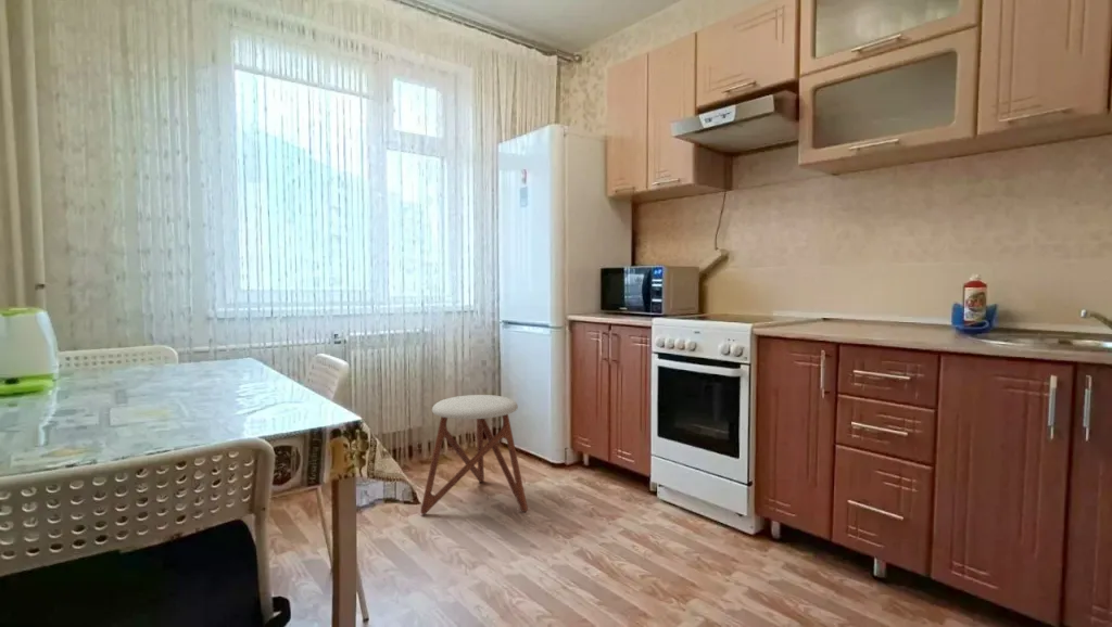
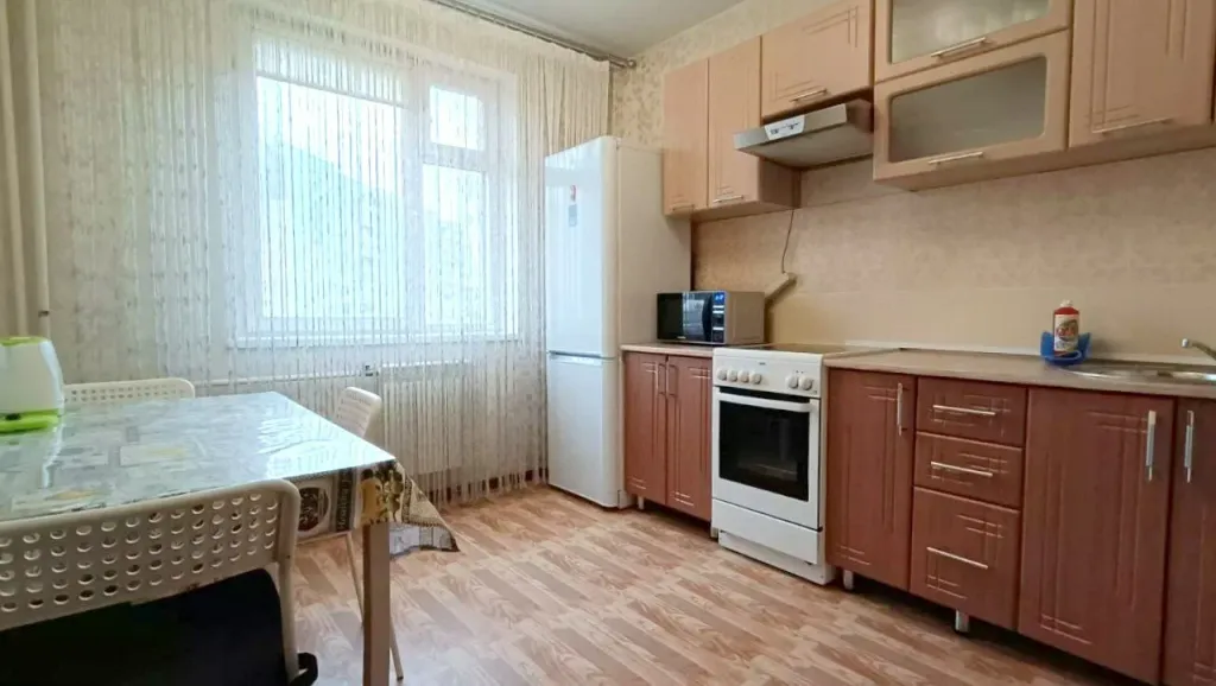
- stool [419,394,529,515]
